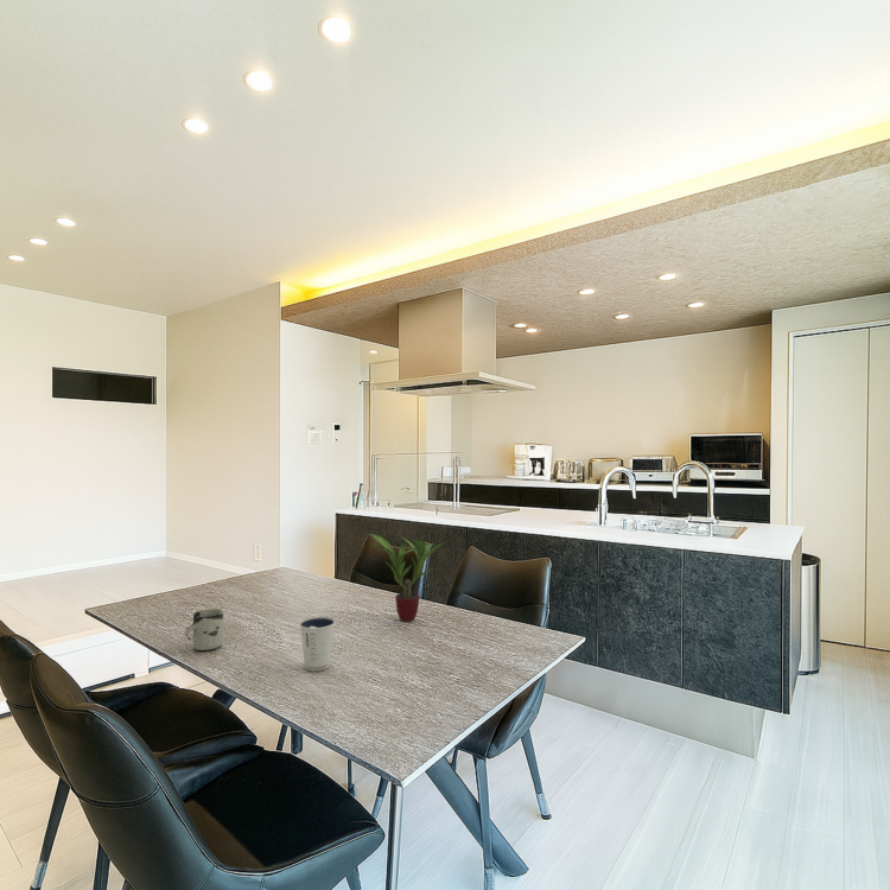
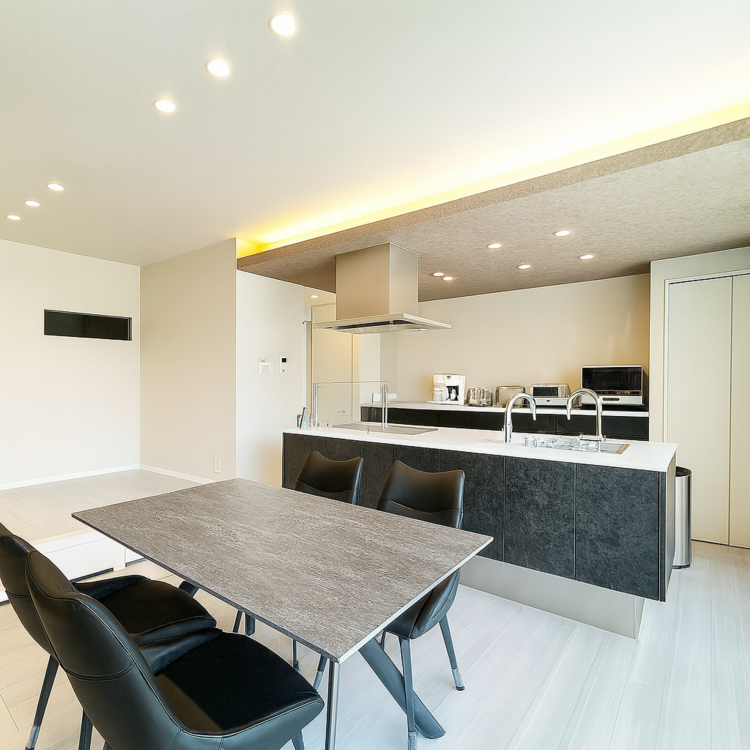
- cup [184,608,224,653]
- potted plant [364,532,450,623]
- dixie cup [298,616,337,672]
